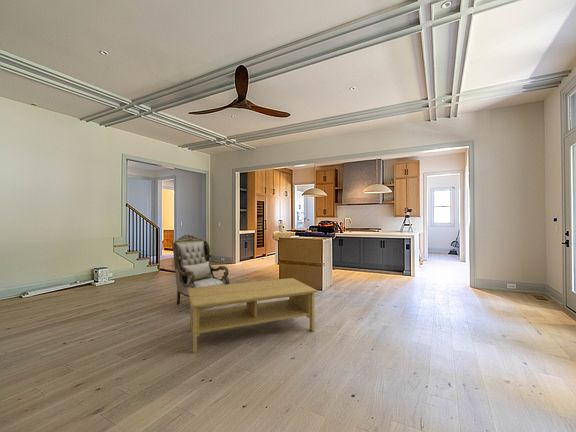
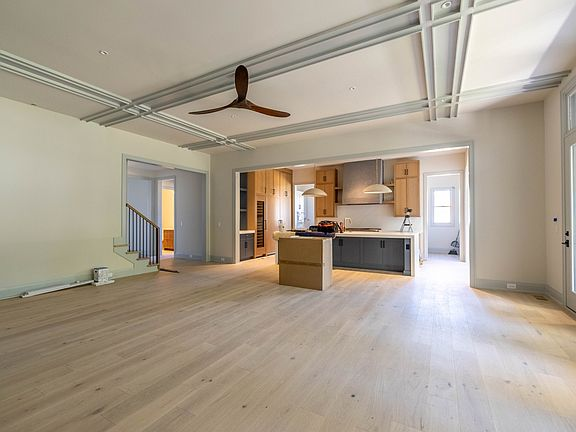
- coffee table [188,277,318,355]
- armchair [170,233,231,305]
